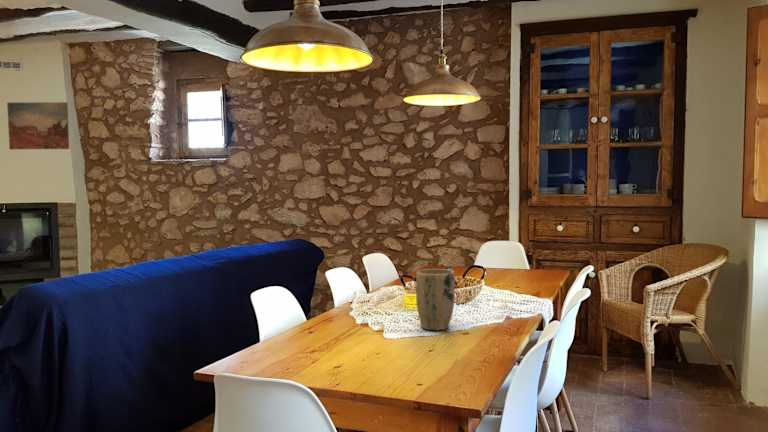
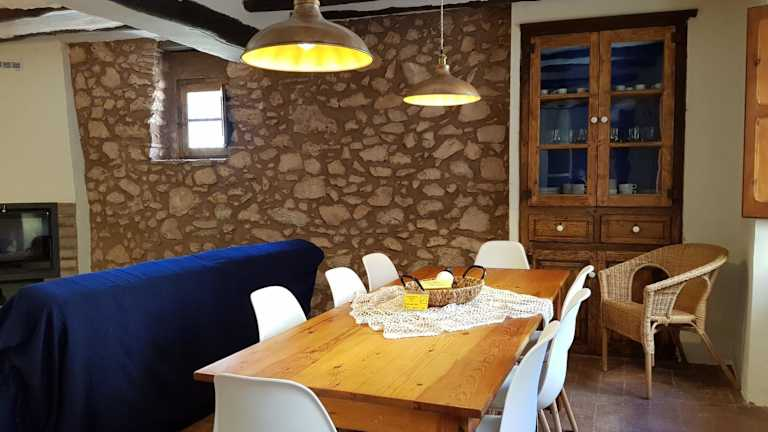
- plant pot [415,268,456,332]
- wall art [6,101,70,150]
